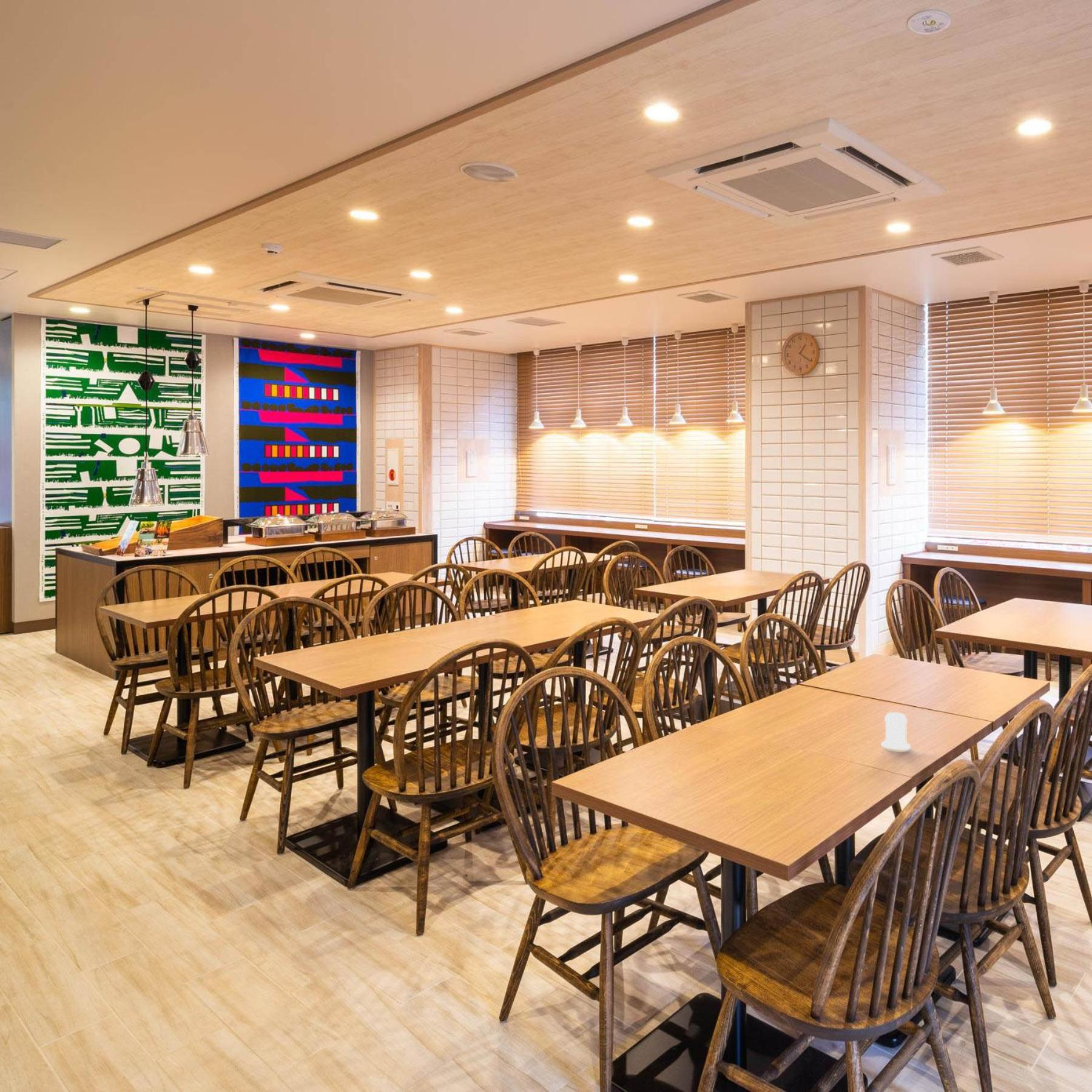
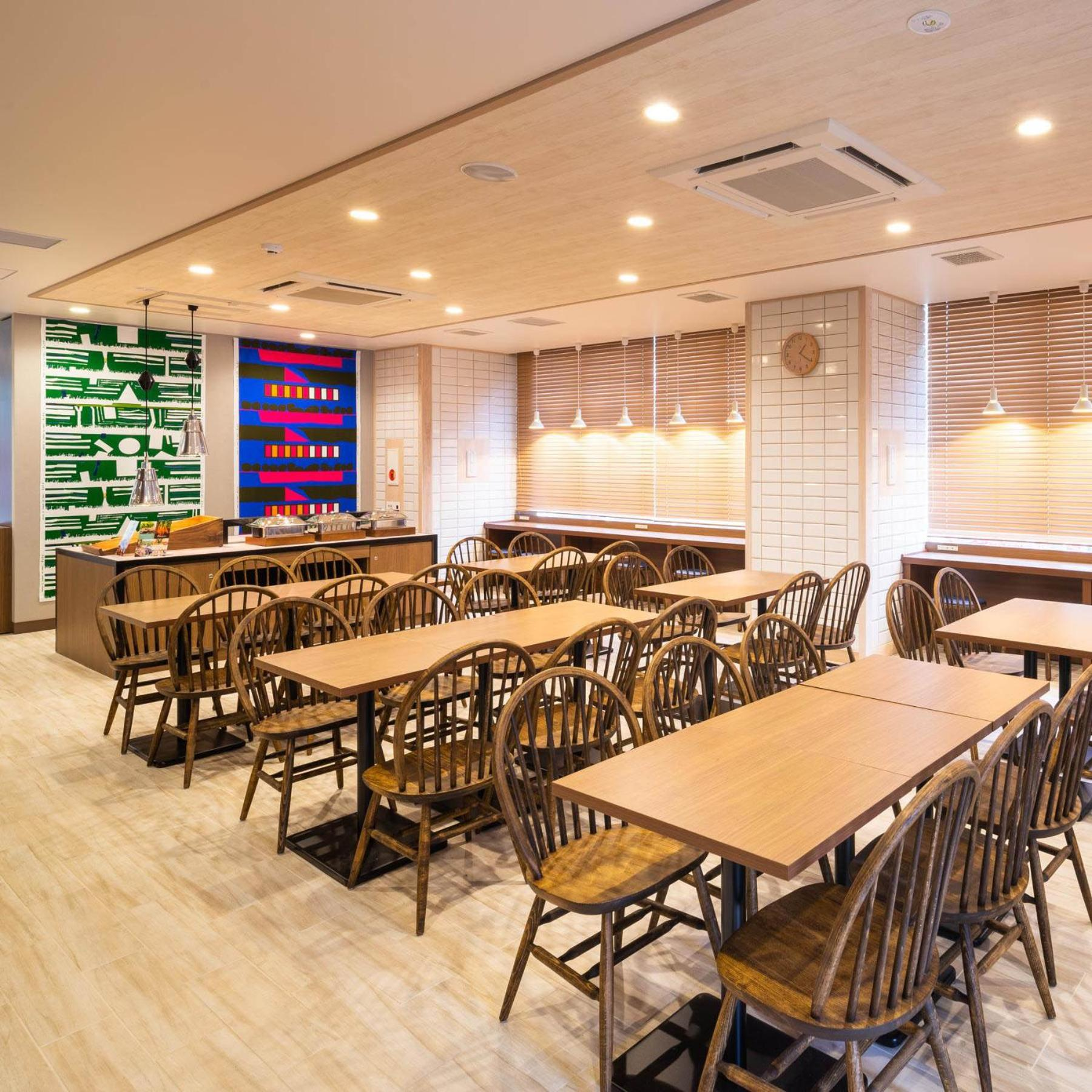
- salt shaker [881,712,911,750]
